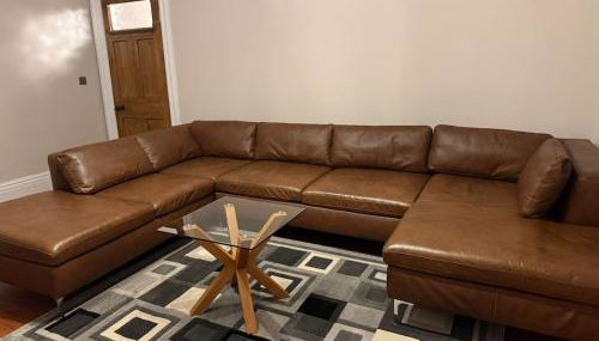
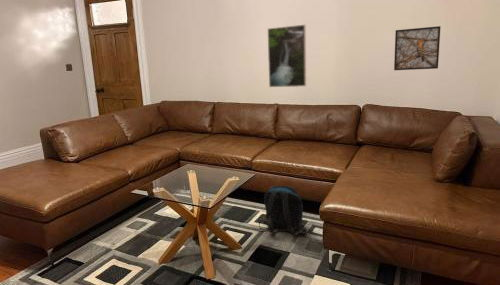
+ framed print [393,25,442,71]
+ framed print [267,24,307,88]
+ backpack [258,185,308,236]
